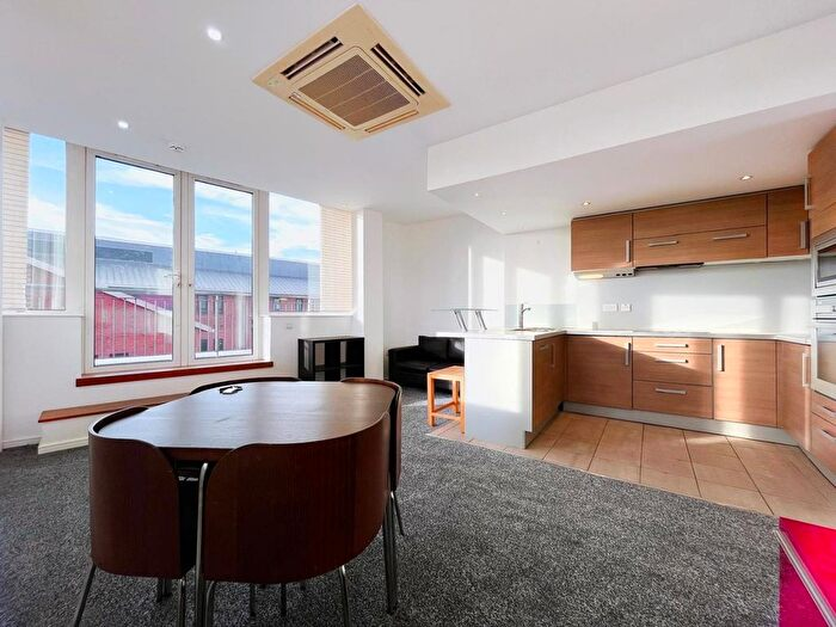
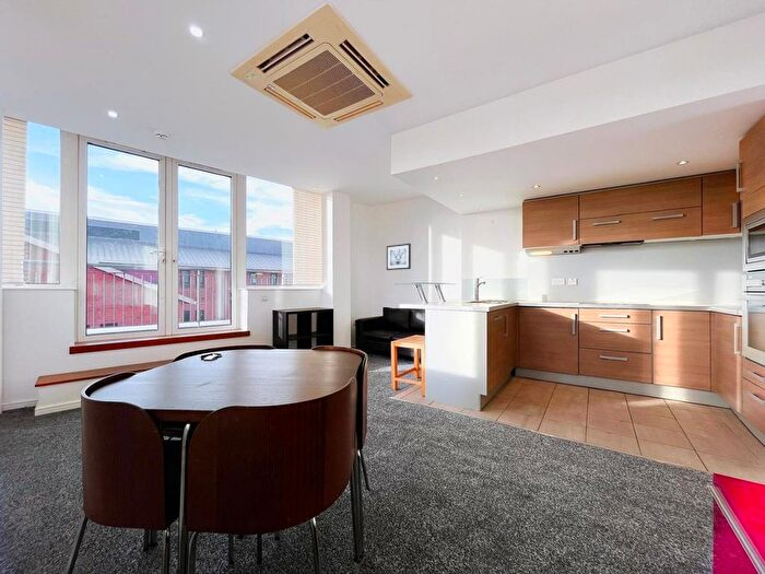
+ wall art [386,243,412,271]
